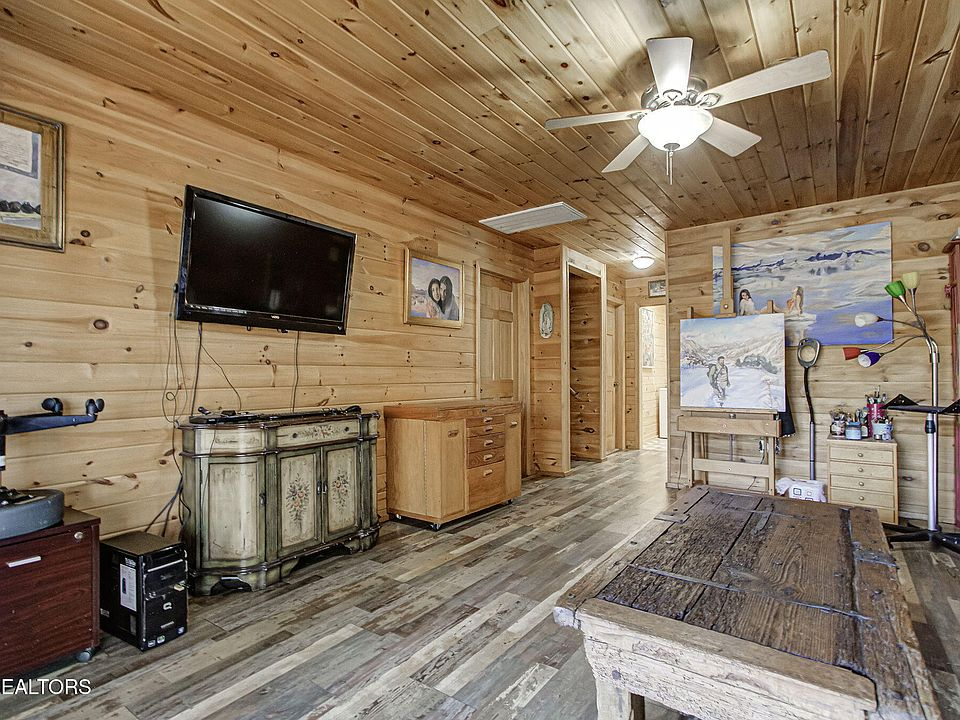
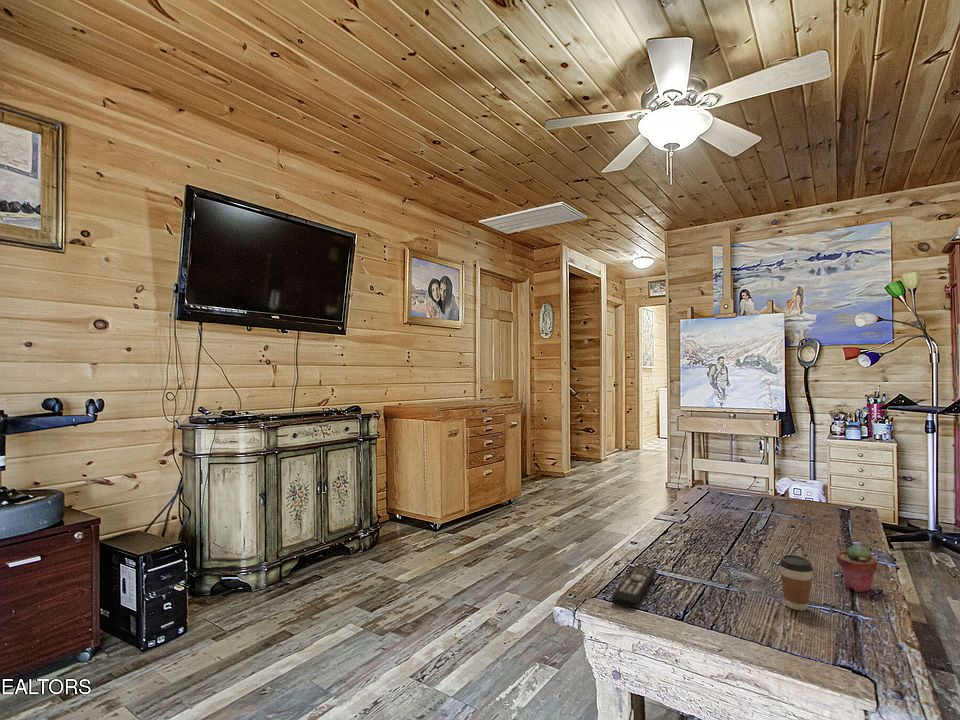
+ potted succulent [836,543,879,593]
+ remote control [611,564,658,609]
+ coffee cup [779,554,814,611]
